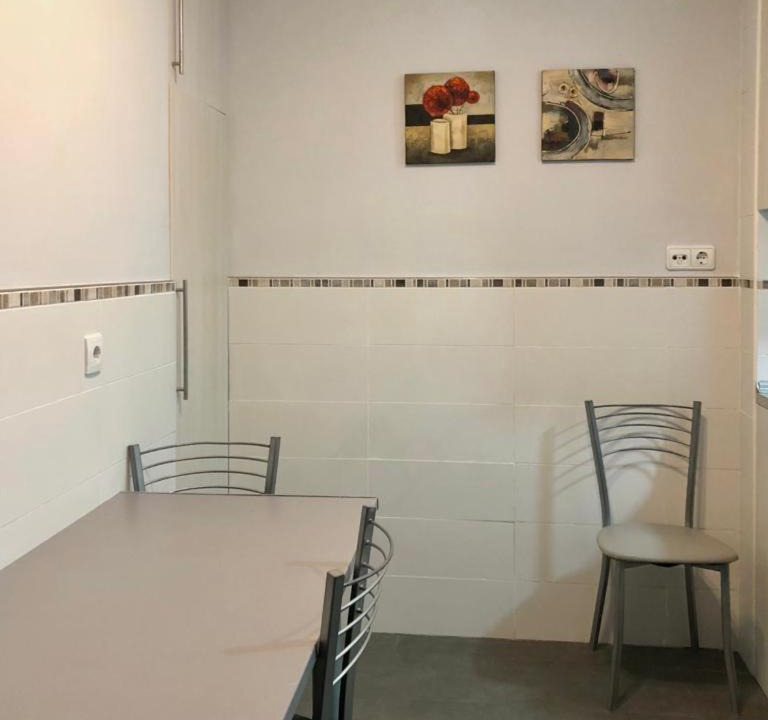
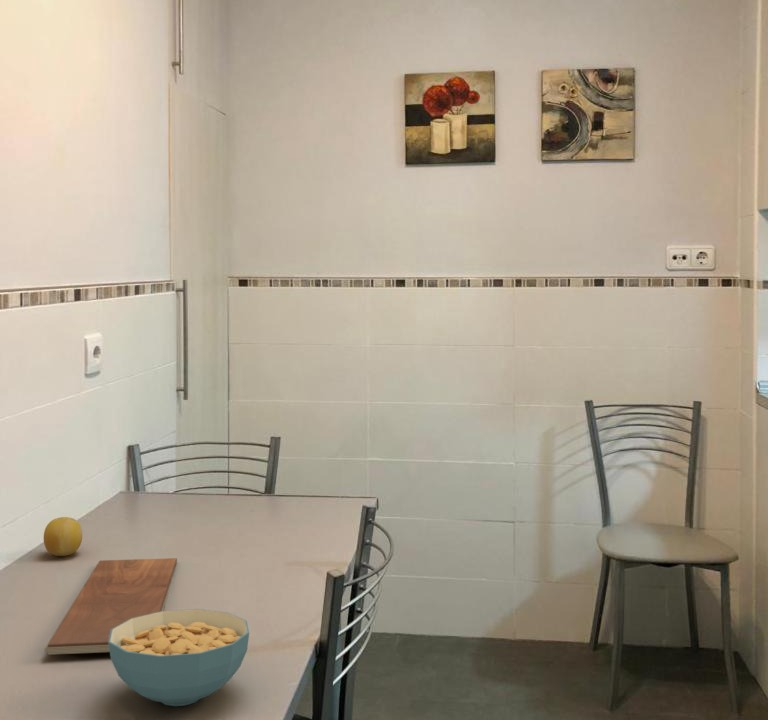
+ fruit [43,516,83,557]
+ cereal bowl [108,608,250,707]
+ chopping board [44,557,178,656]
